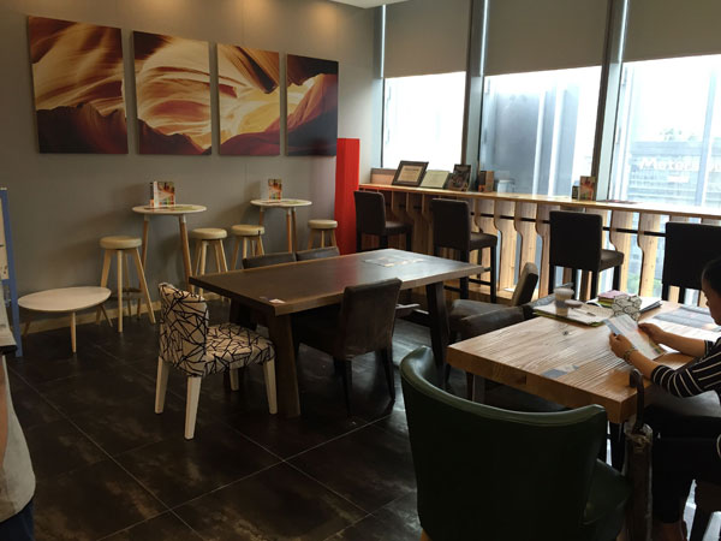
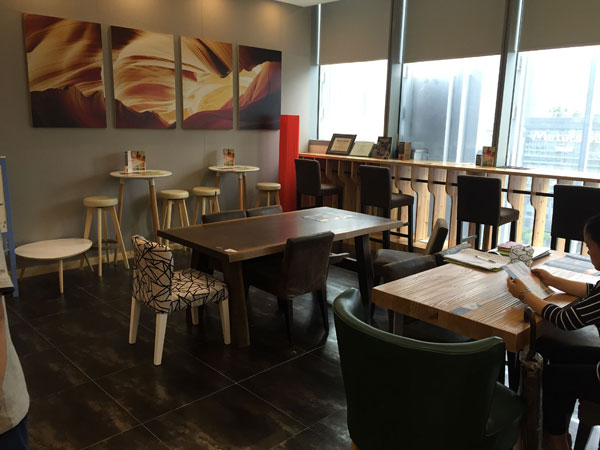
- jar [560,299,584,337]
- coffee cup [553,287,574,317]
